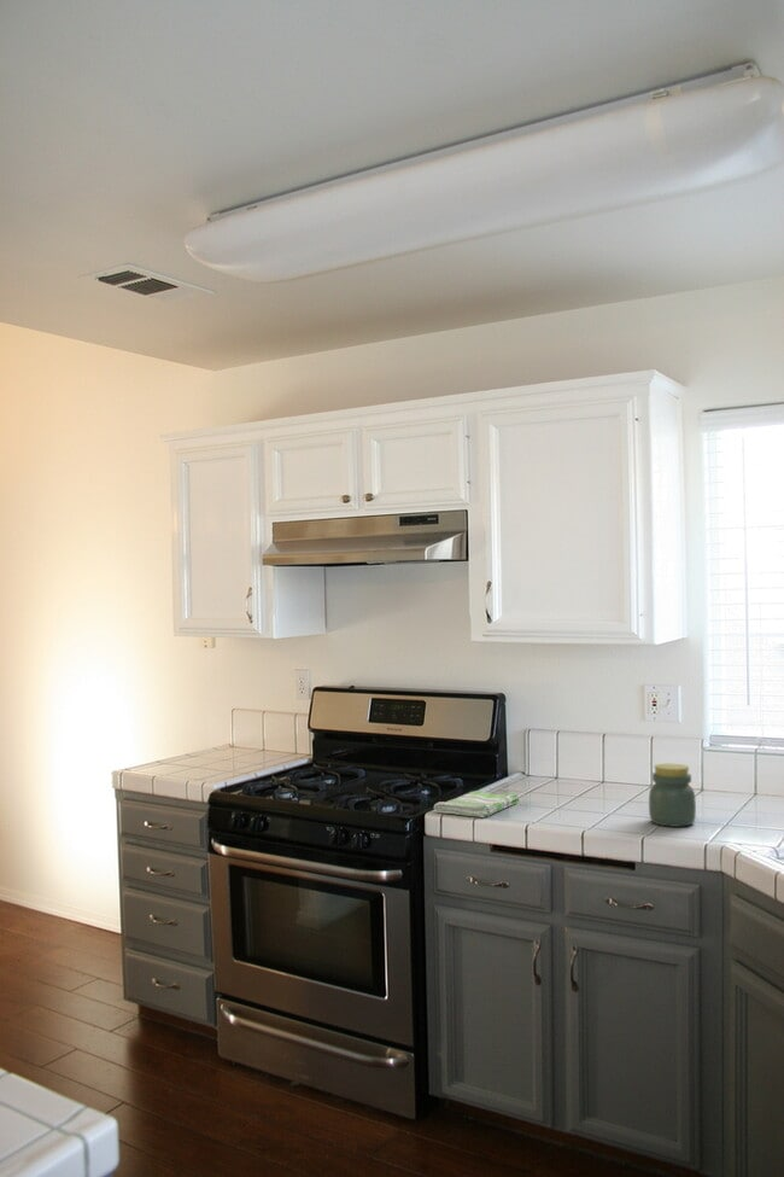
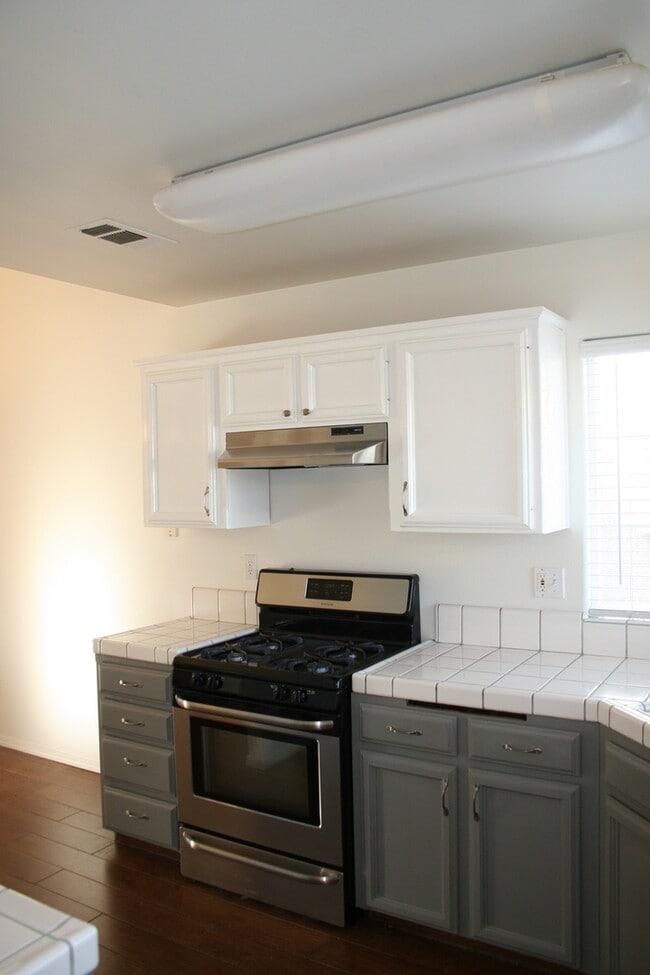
- dish towel [433,789,520,818]
- jar [648,763,697,828]
